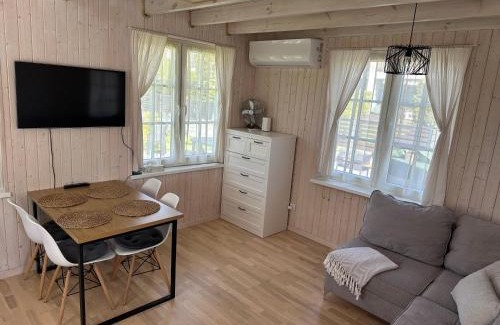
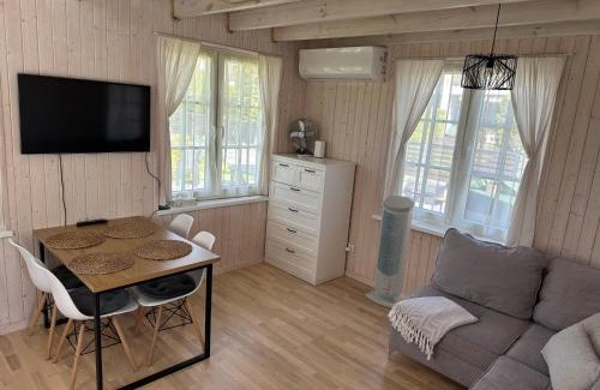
+ air purifier [365,194,415,310]
